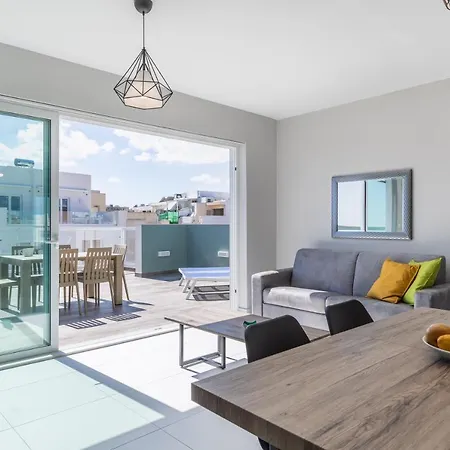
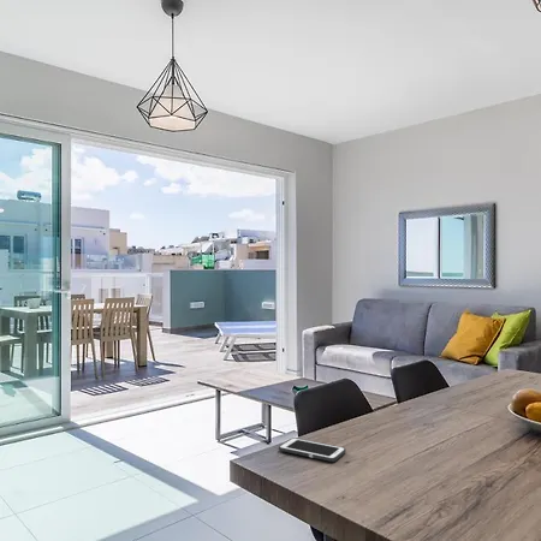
+ cell phone [278,436,347,463]
